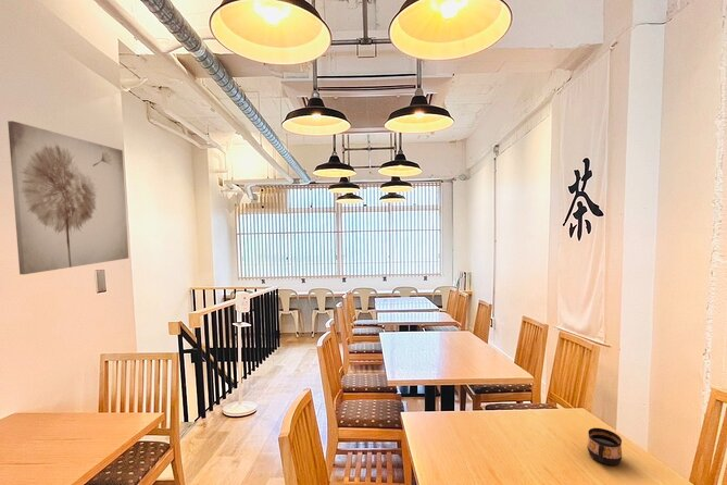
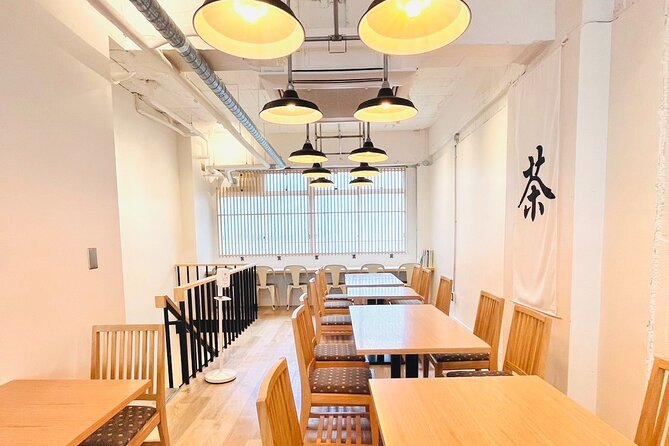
- cup [587,427,623,467]
- wall art [7,120,129,275]
